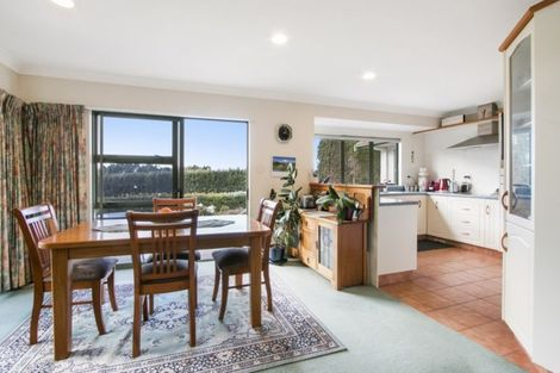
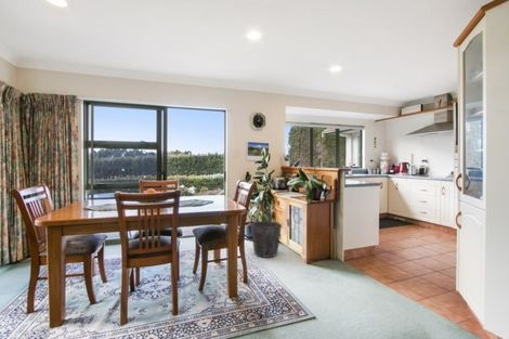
+ waste bin [249,220,283,259]
